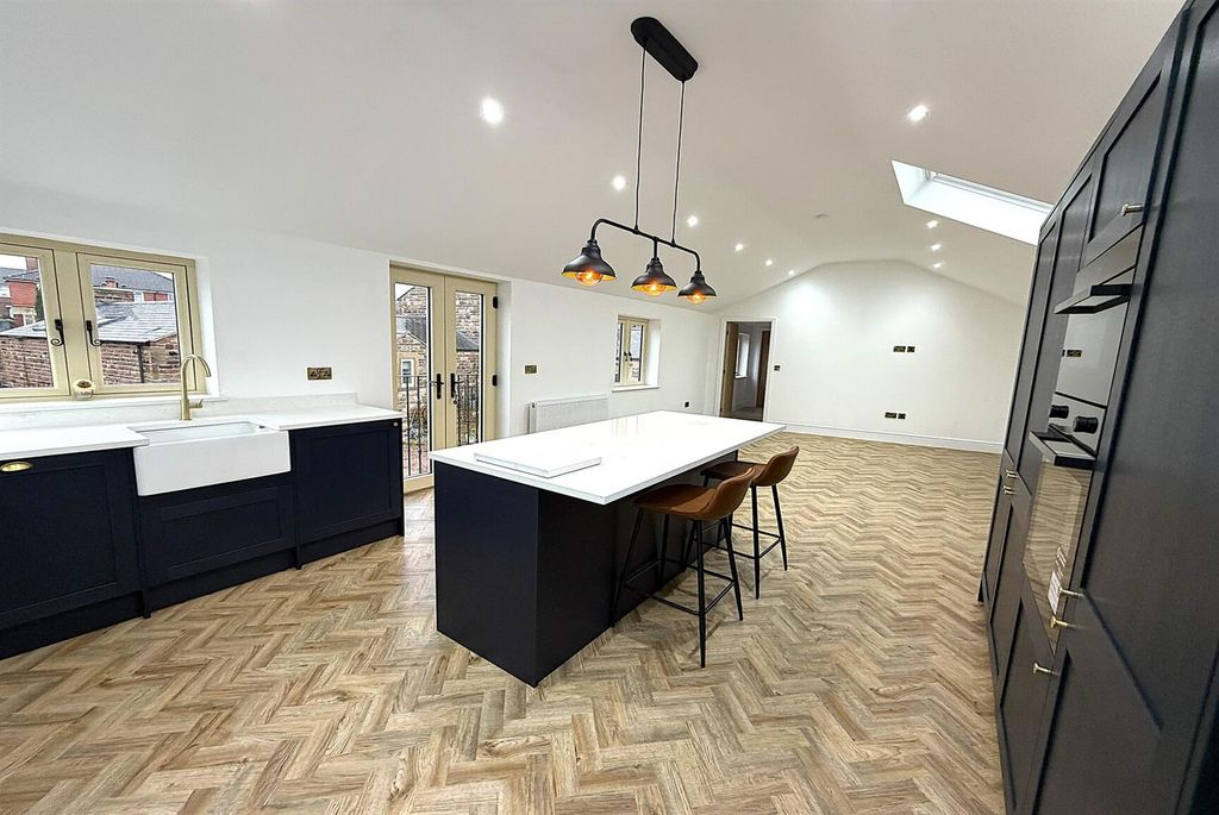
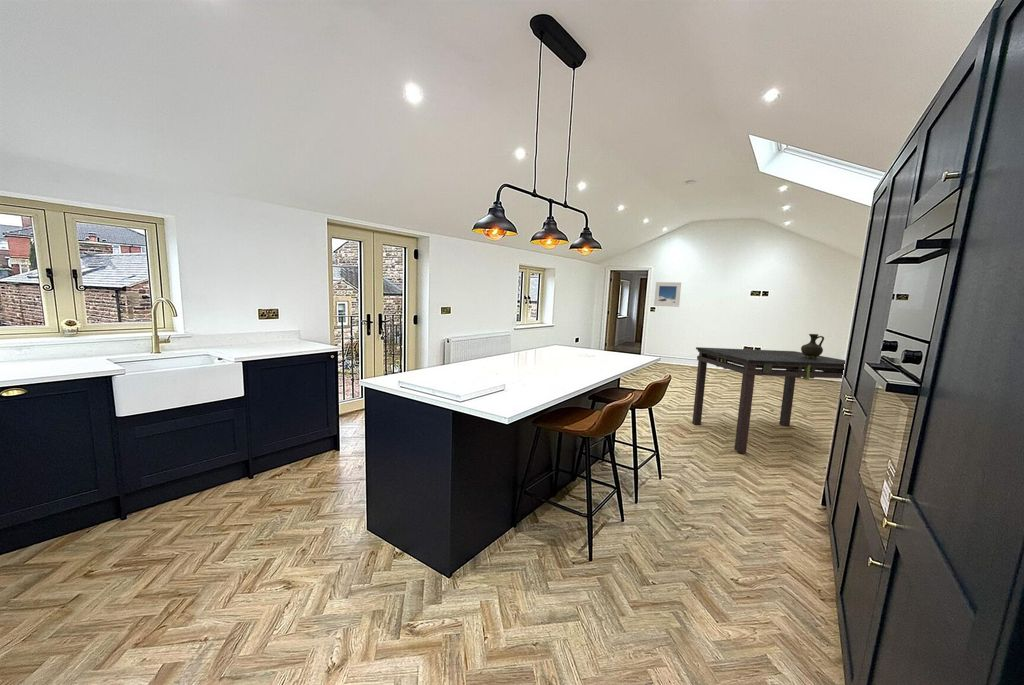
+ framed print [653,281,682,308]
+ dining table [691,346,846,453]
+ ceramic jug [800,333,825,359]
